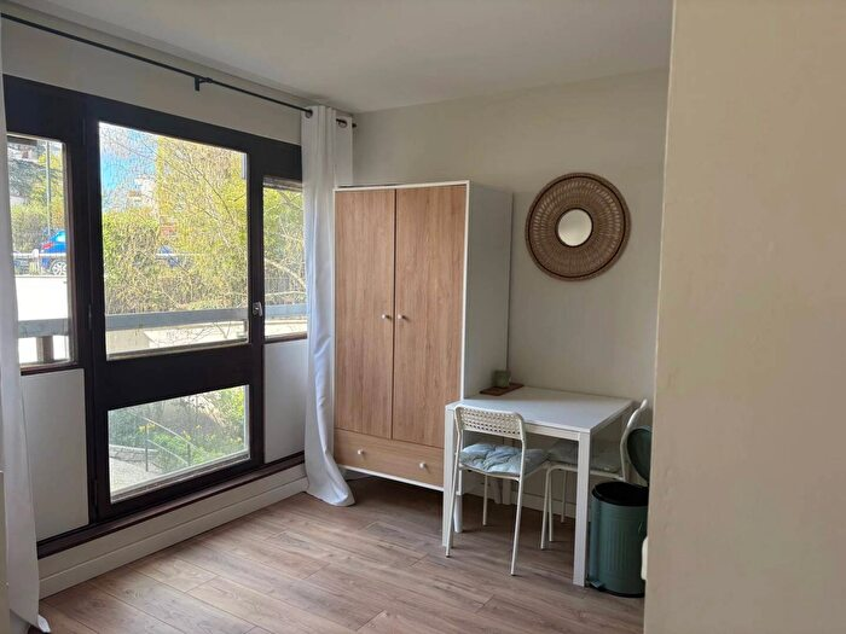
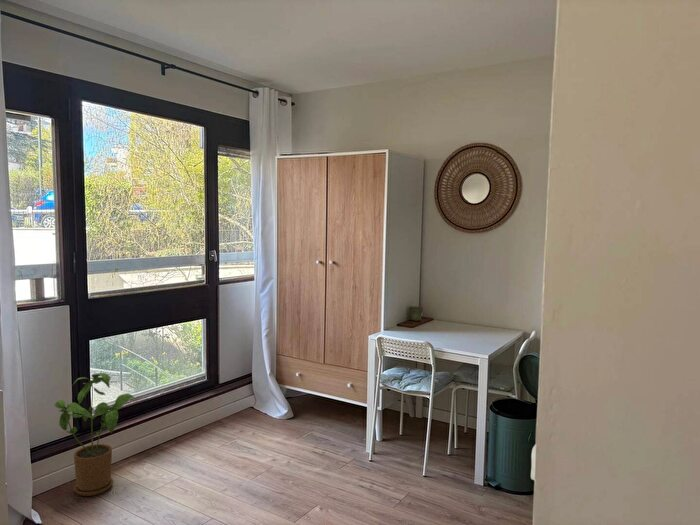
+ house plant [53,372,138,497]
